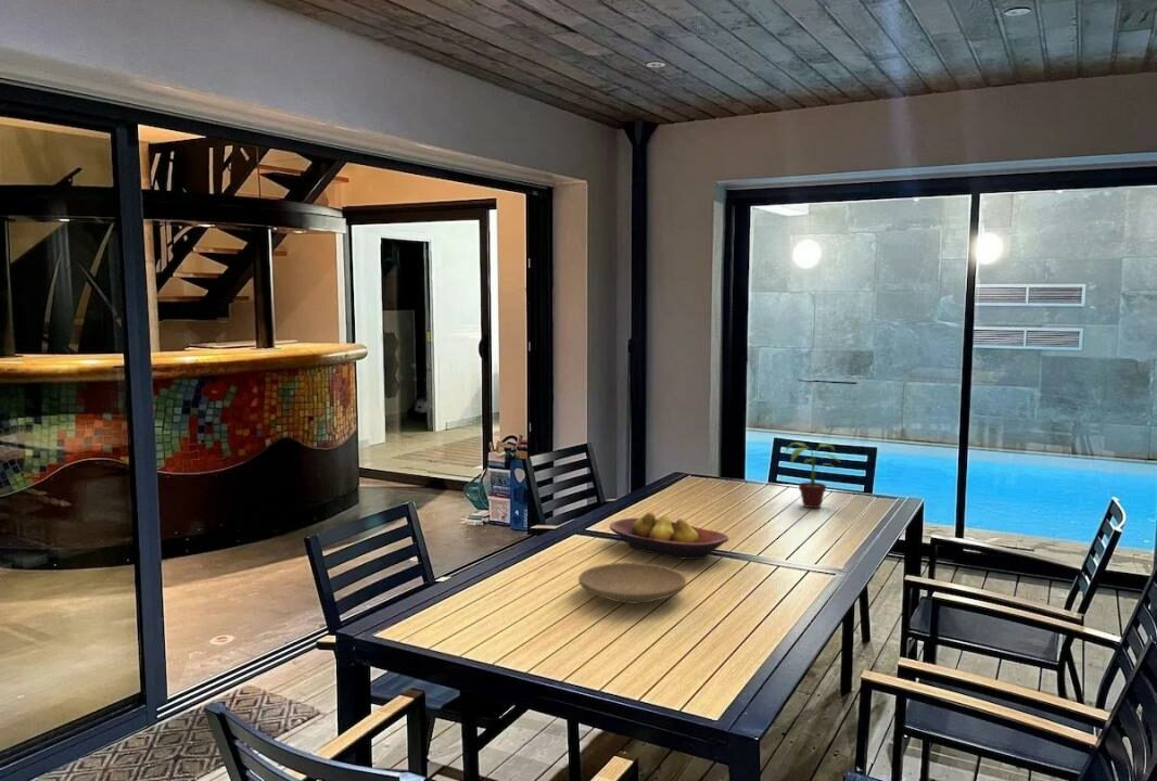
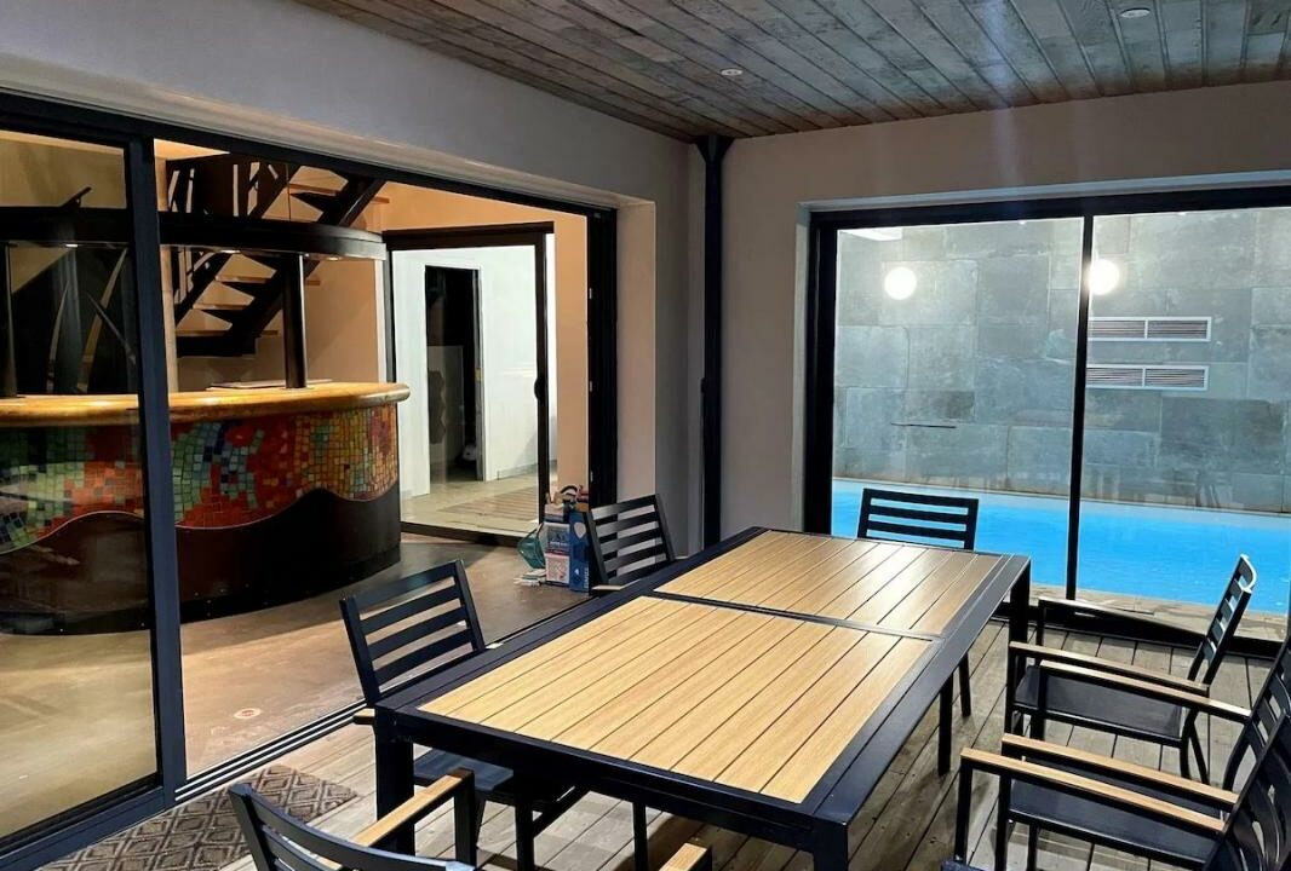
- fruit bowl [608,511,729,561]
- plate [577,562,687,604]
- potted plant [785,441,841,509]
